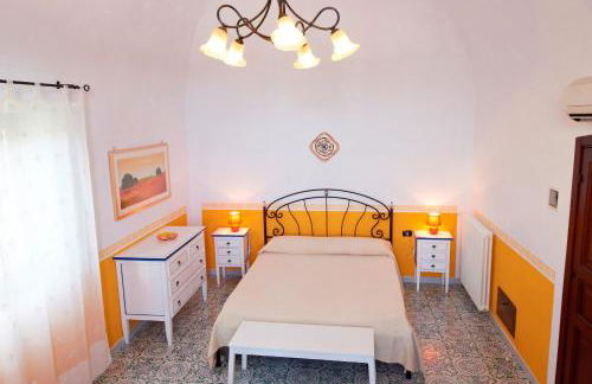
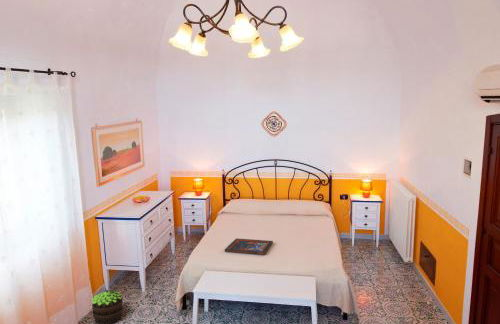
+ potted plant [90,290,124,324]
+ religious icon [224,237,274,256]
